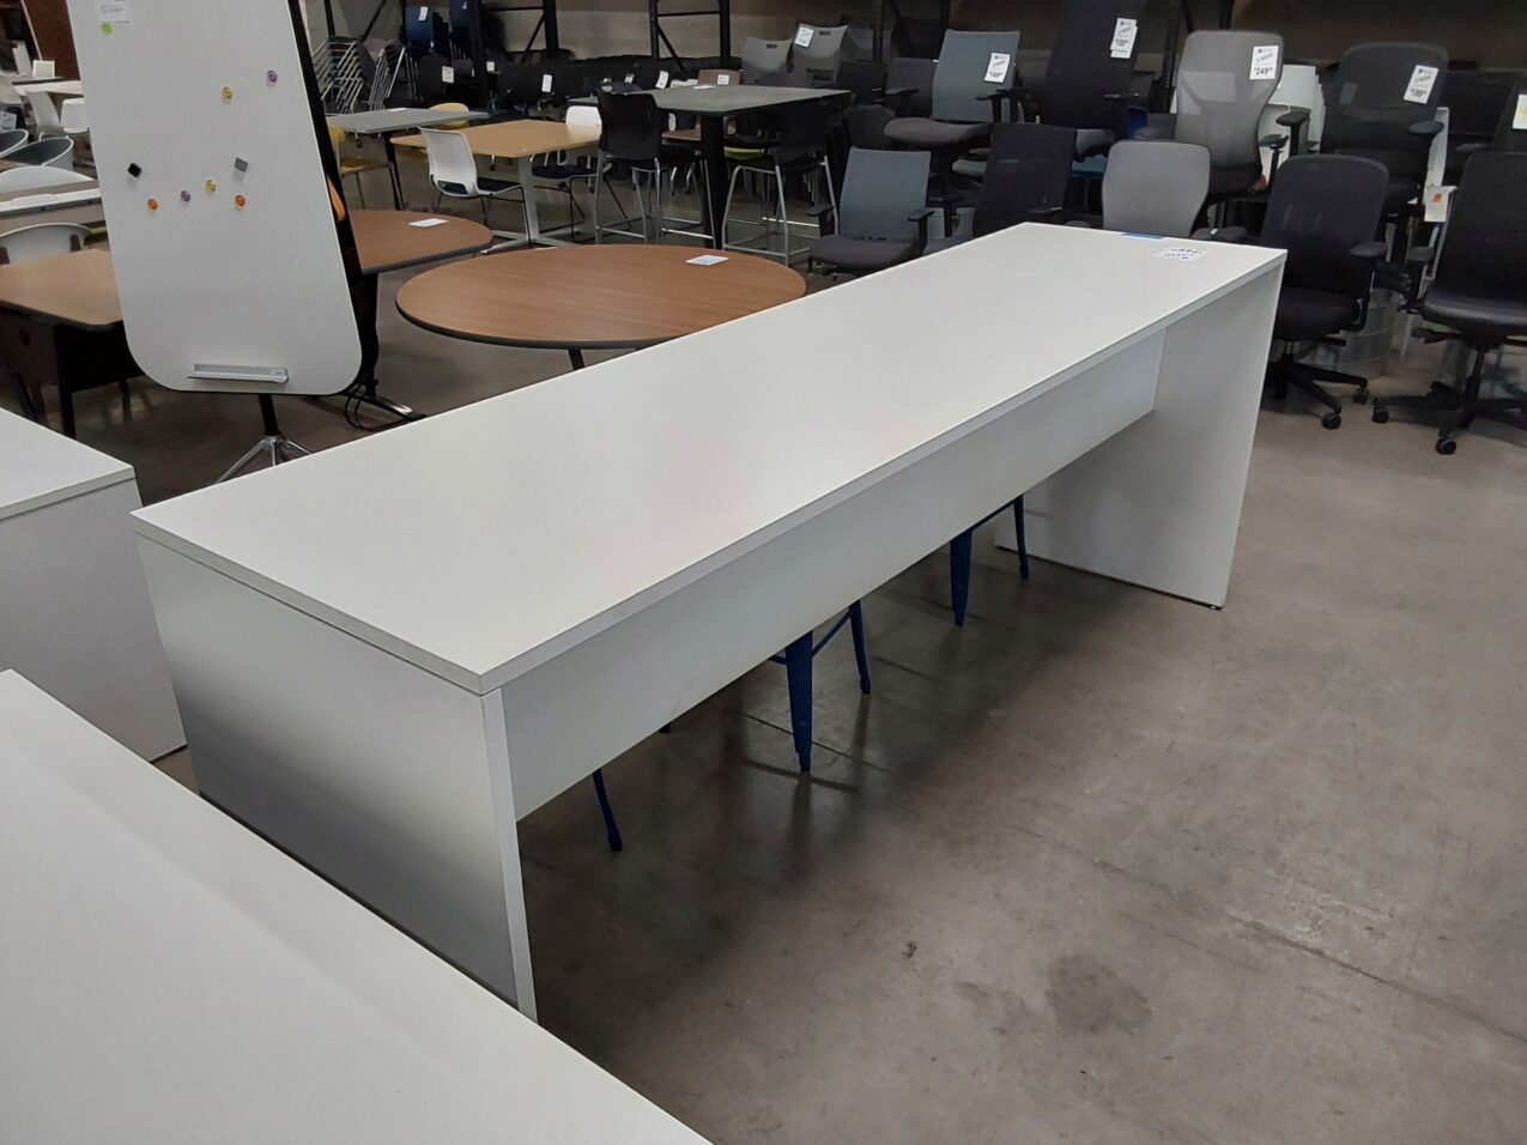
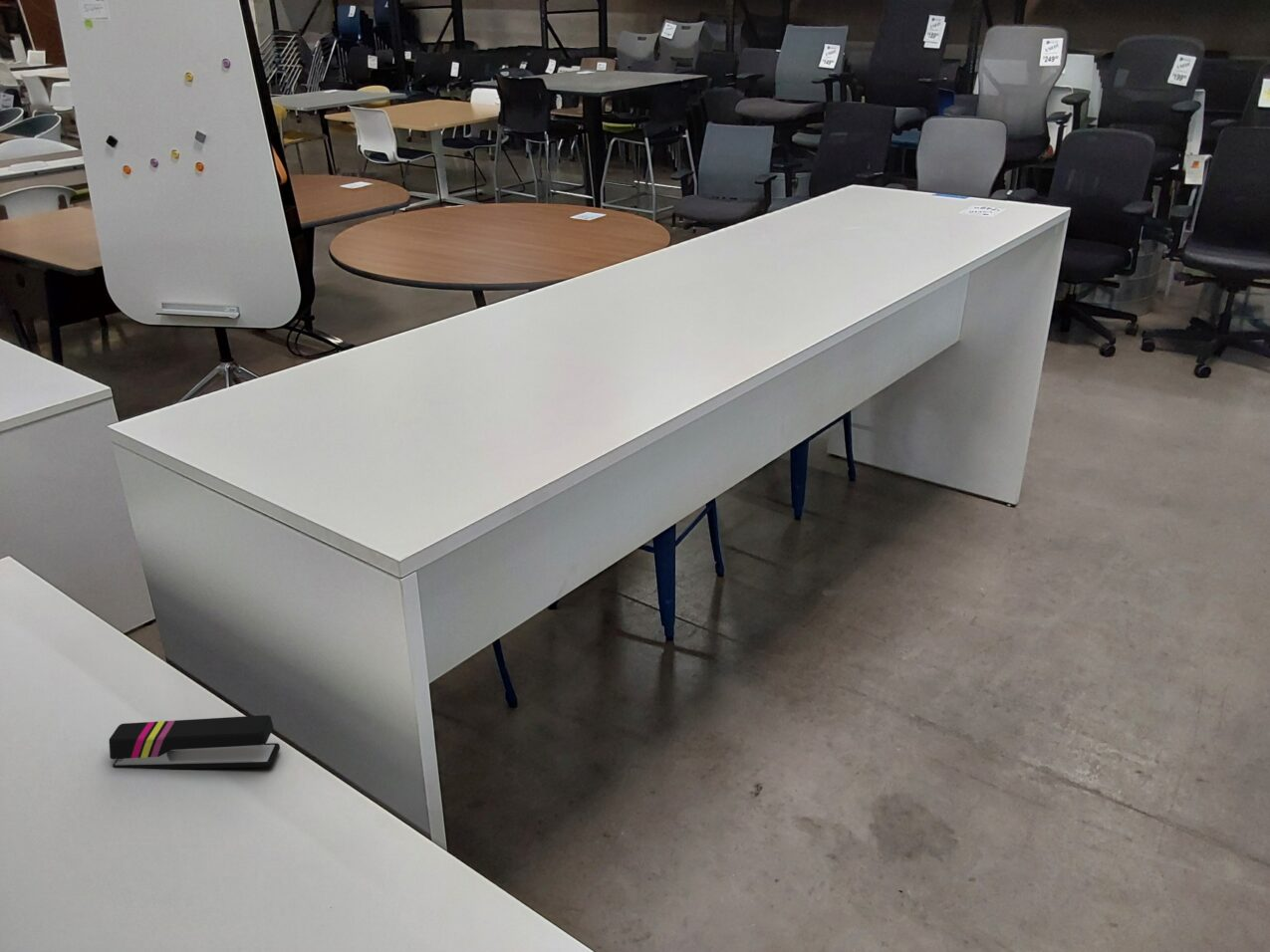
+ stapler [108,714,281,771]
